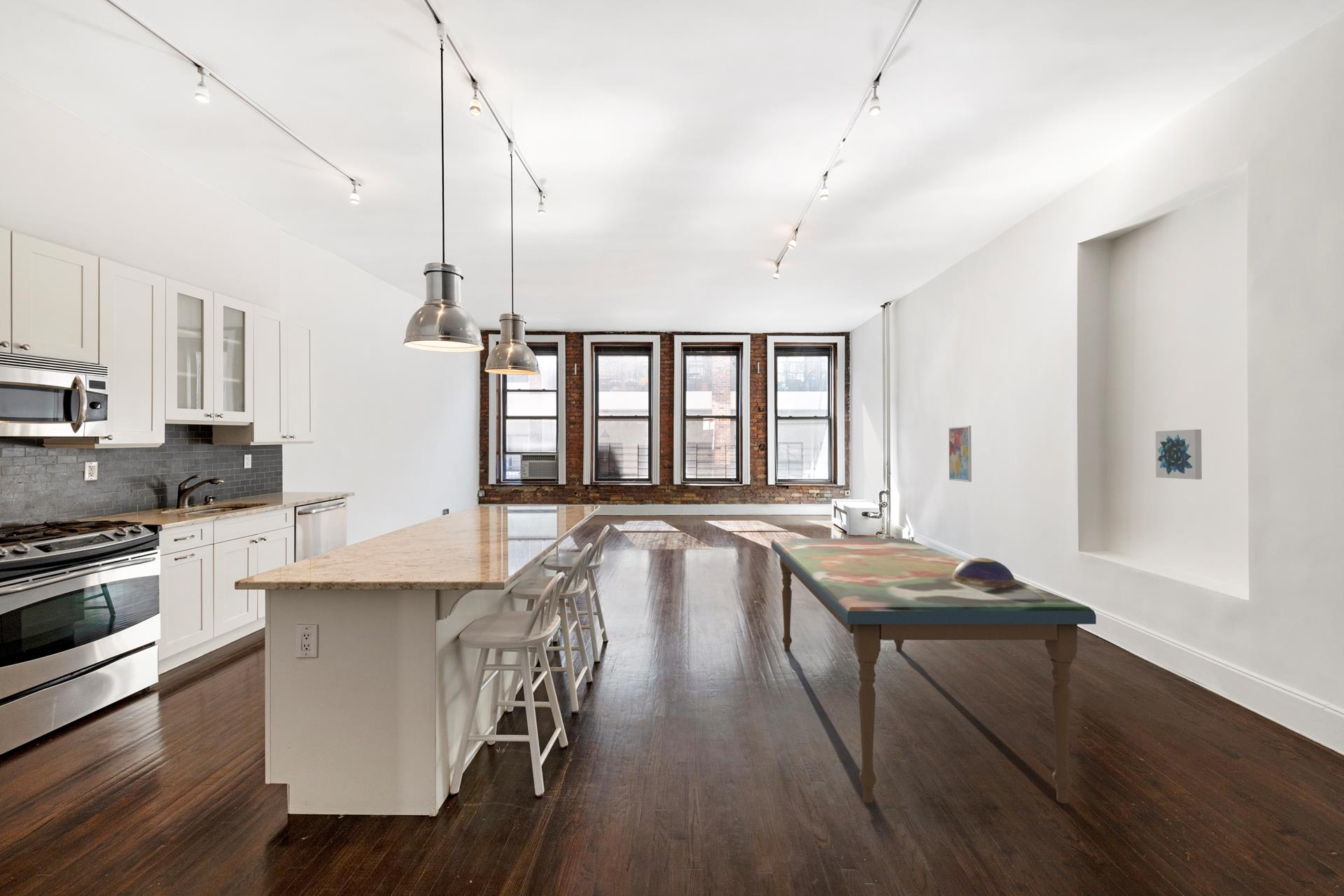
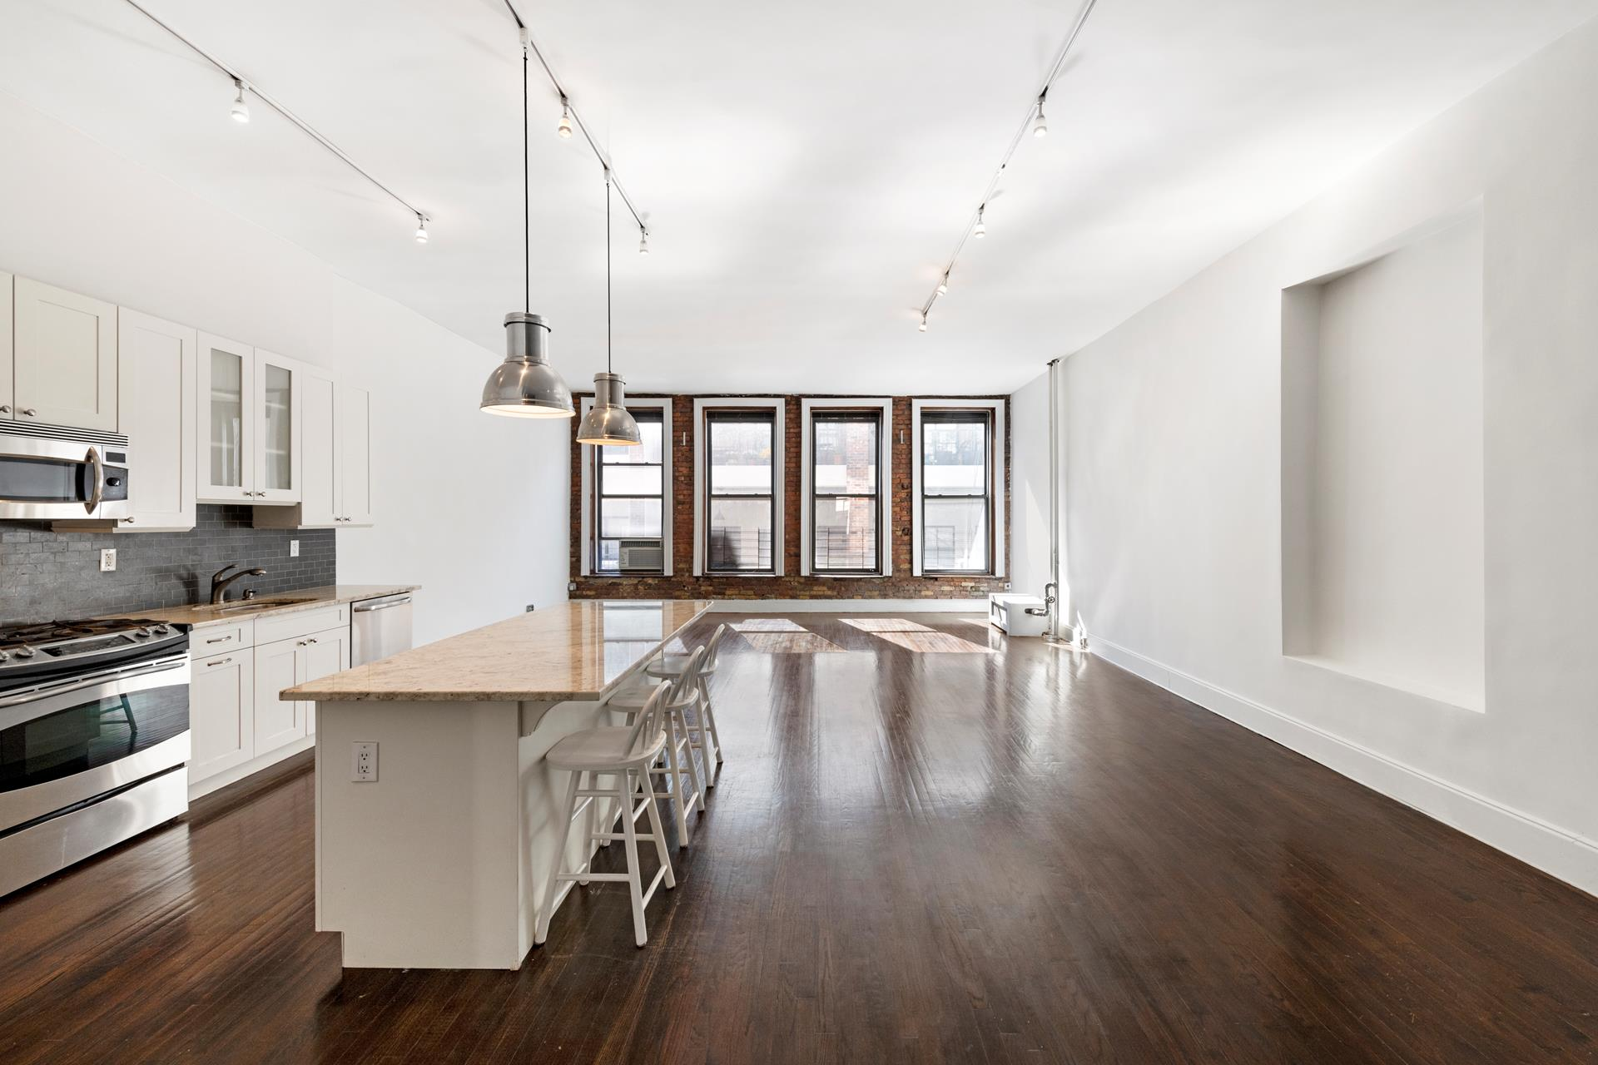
- wall art [949,425,972,482]
- wall art [1155,428,1203,480]
- decorative bowl [953,557,1015,587]
- dining table [771,538,1097,804]
